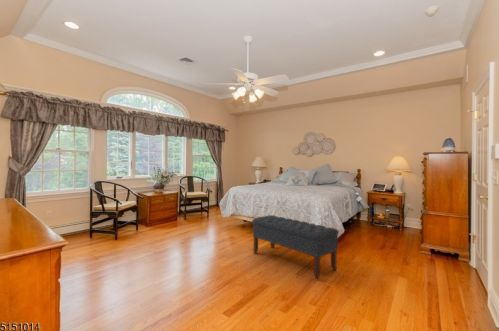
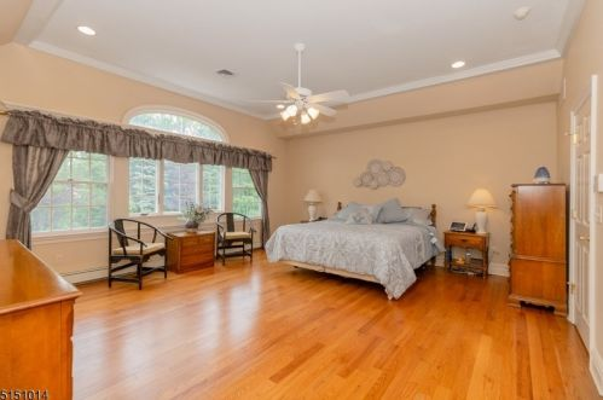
- bench [251,214,340,280]
